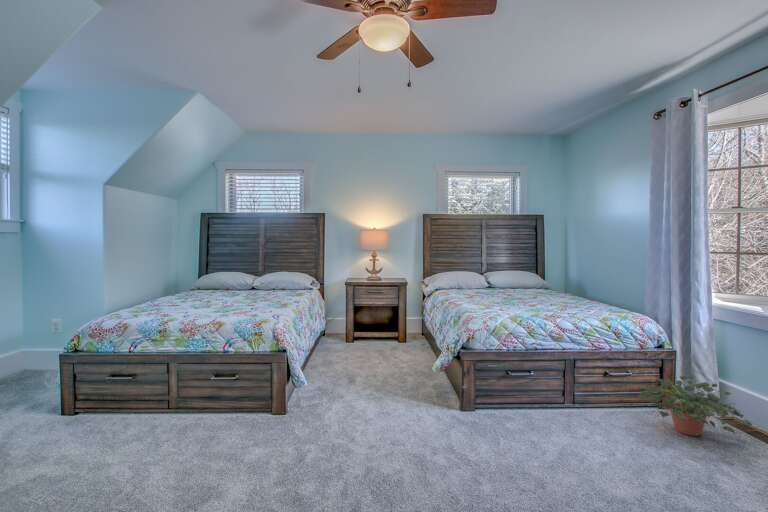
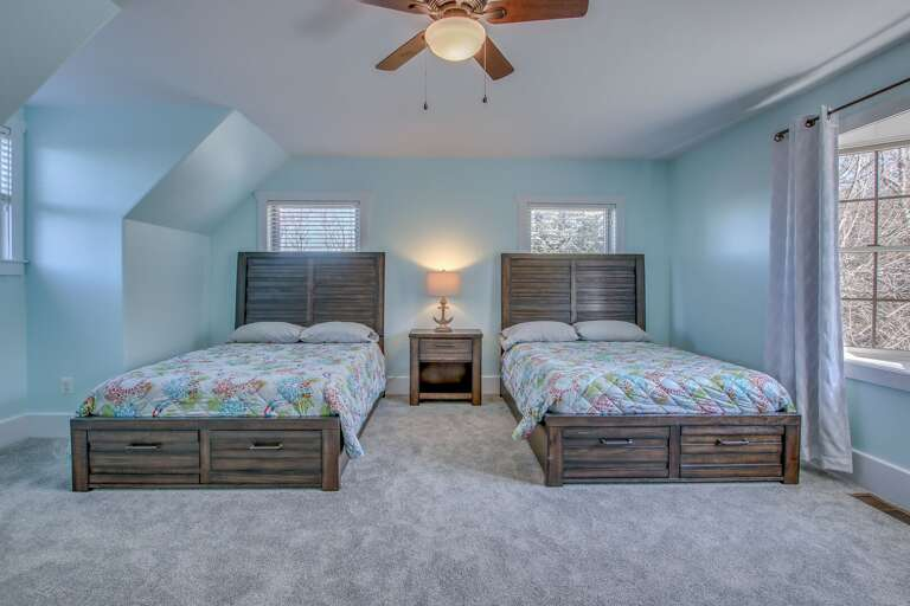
- potted plant [637,375,753,437]
